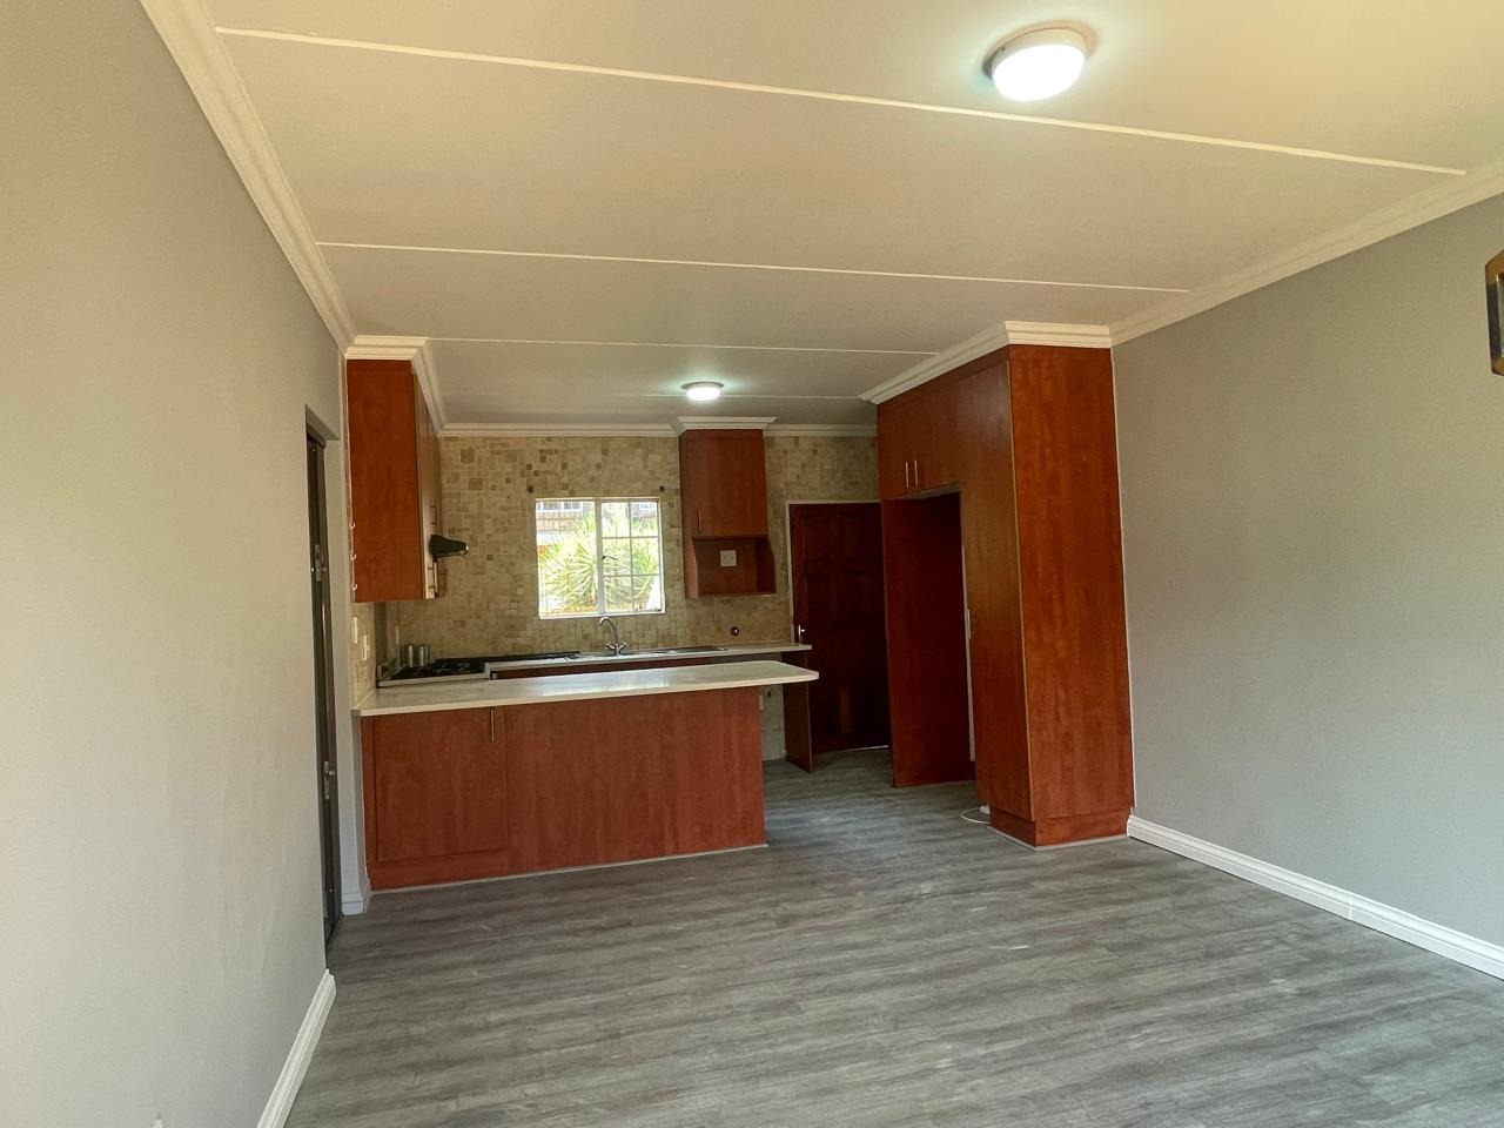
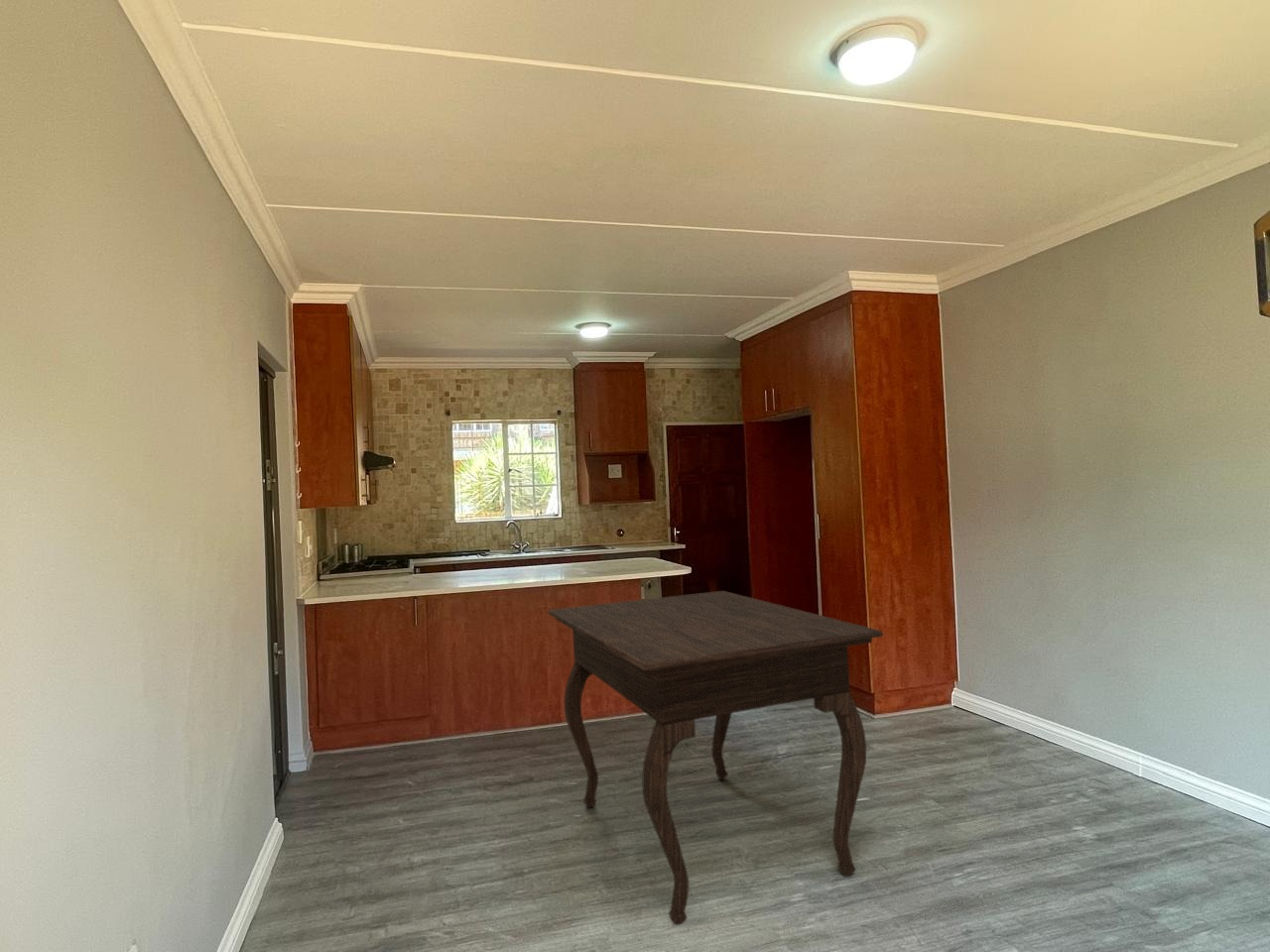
+ dining table [548,590,884,926]
